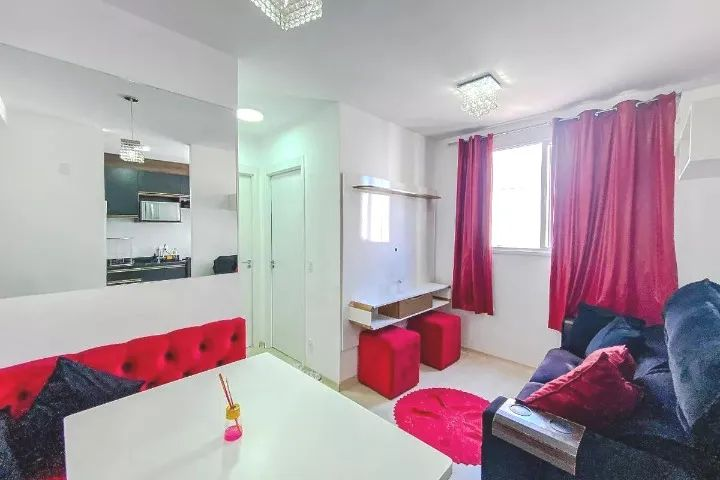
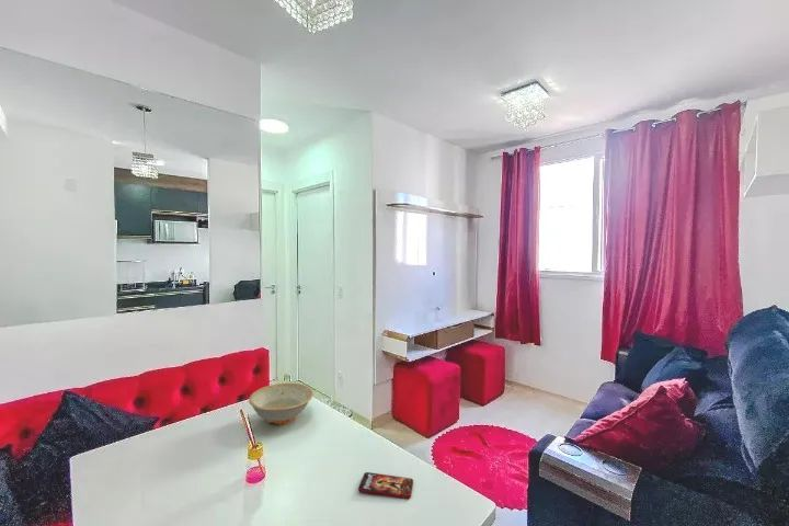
+ dish [248,382,315,426]
+ smartphone [357,471,414,500]
